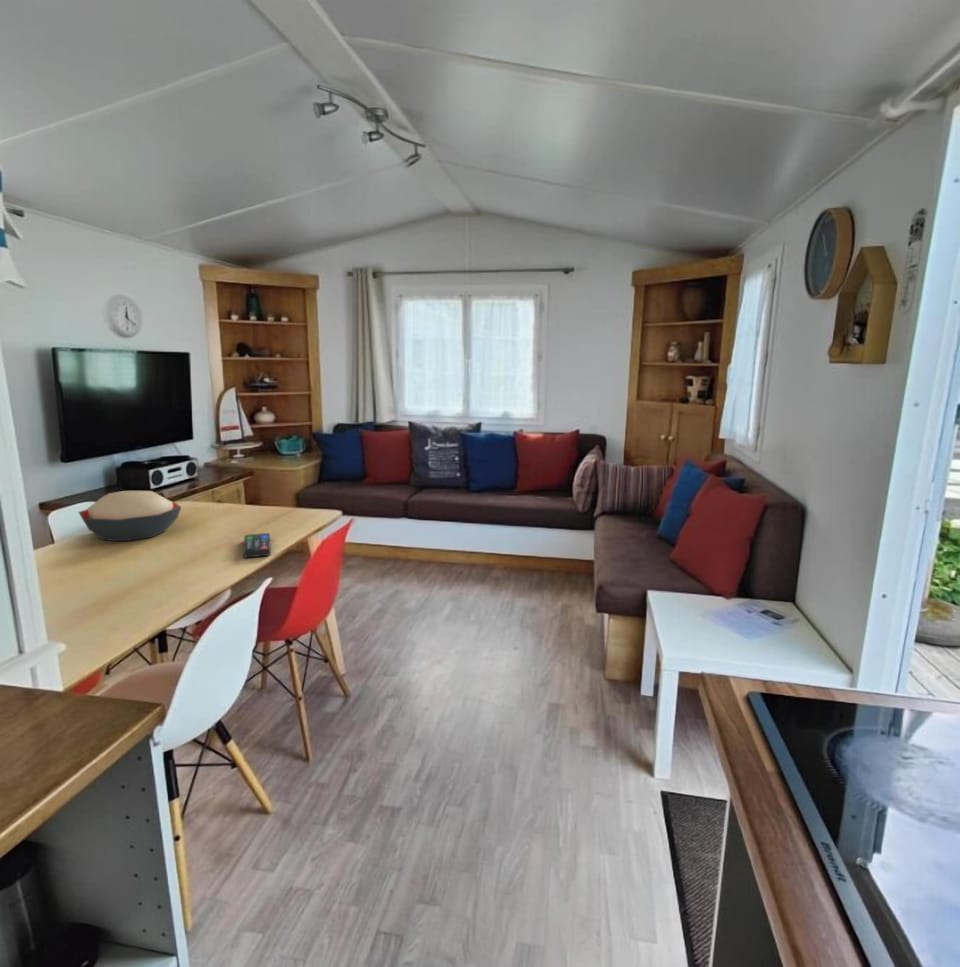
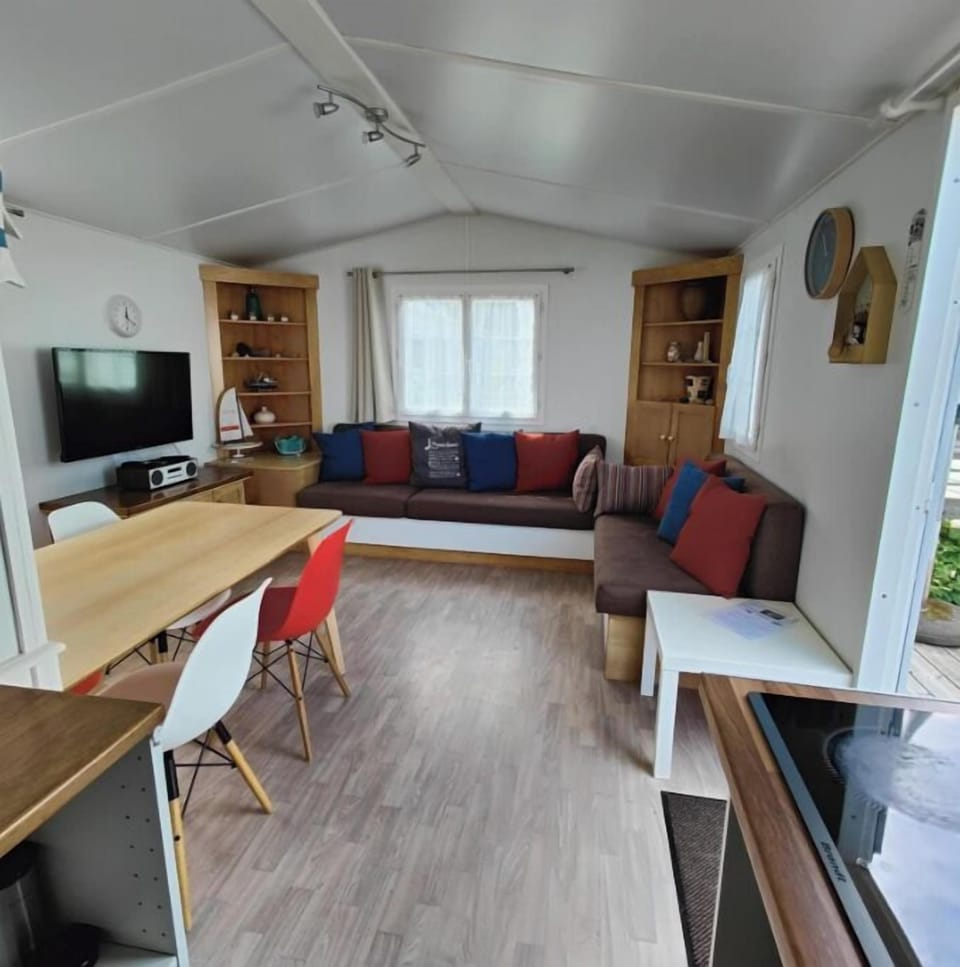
- remote control [242,532,272,558]
- decorative bowl [77,490,182,542]
